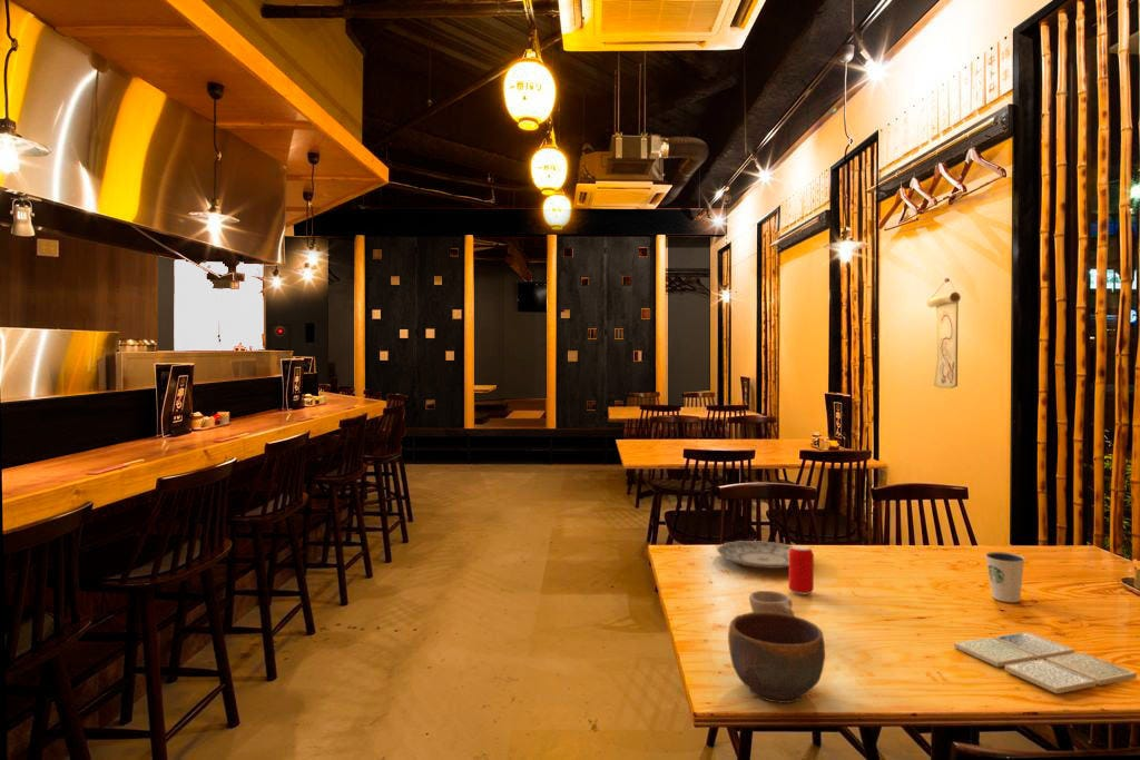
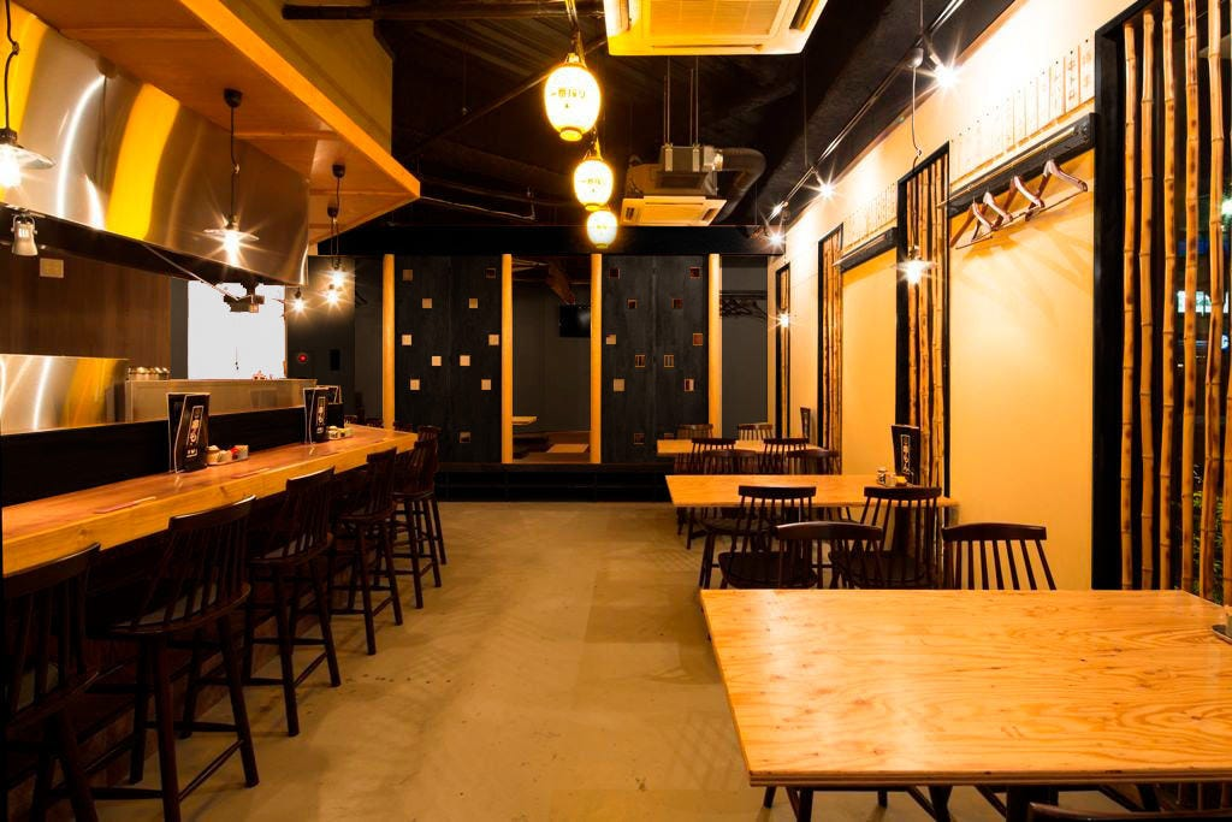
- beverage can [788,544,815,595]
- cup [748,590,796,616]
- drink coaster [953,631,1138,694]
- wall scroll [925,277,962,389]
- plate [716,540,793,570]
- dixie cup [984,551,1026,603]
- bowl [727,611,826,704]
